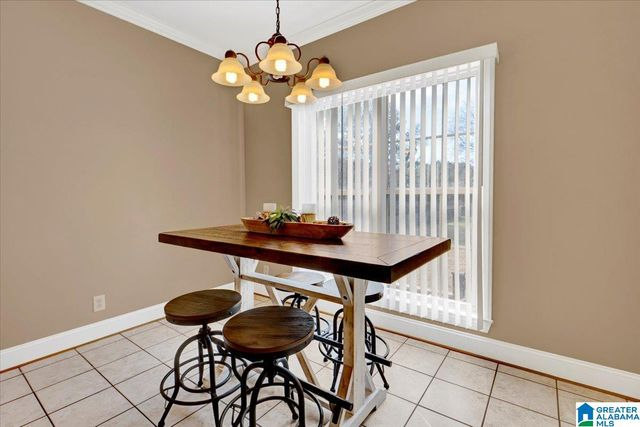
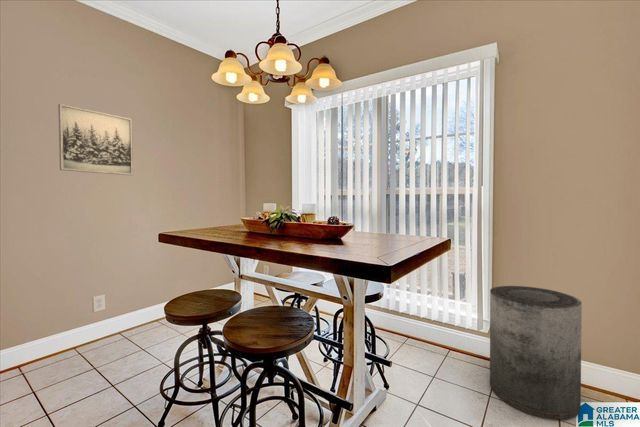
+ wall art [57,103,134,176]
+ trash can [489,285,583,420]
